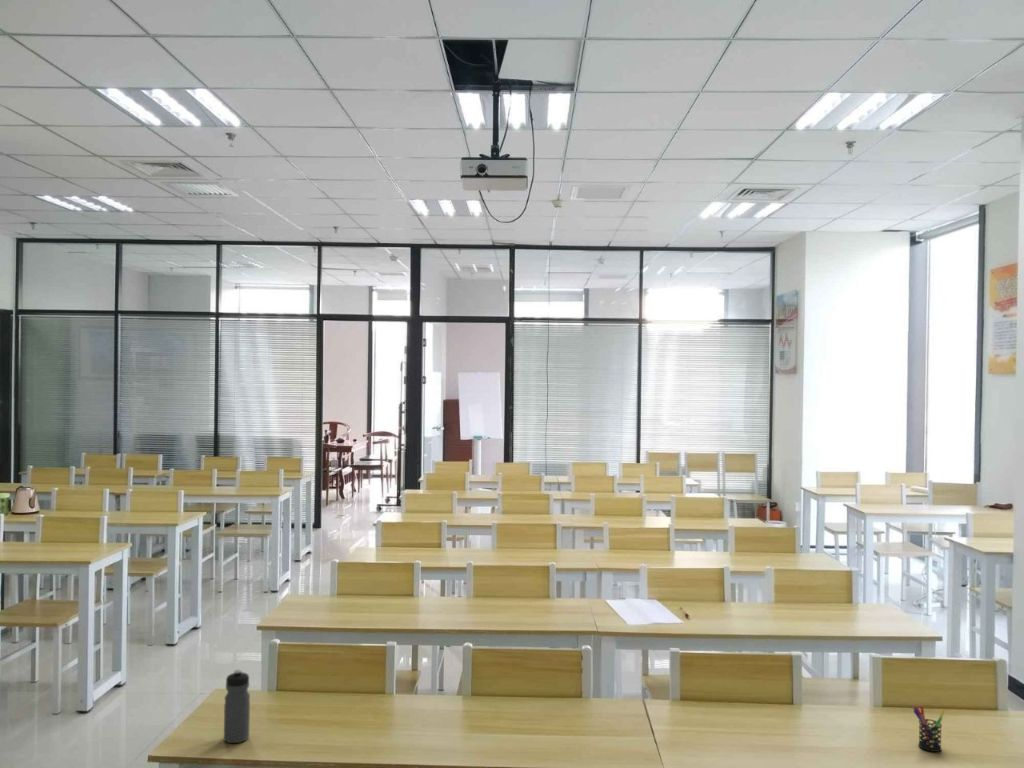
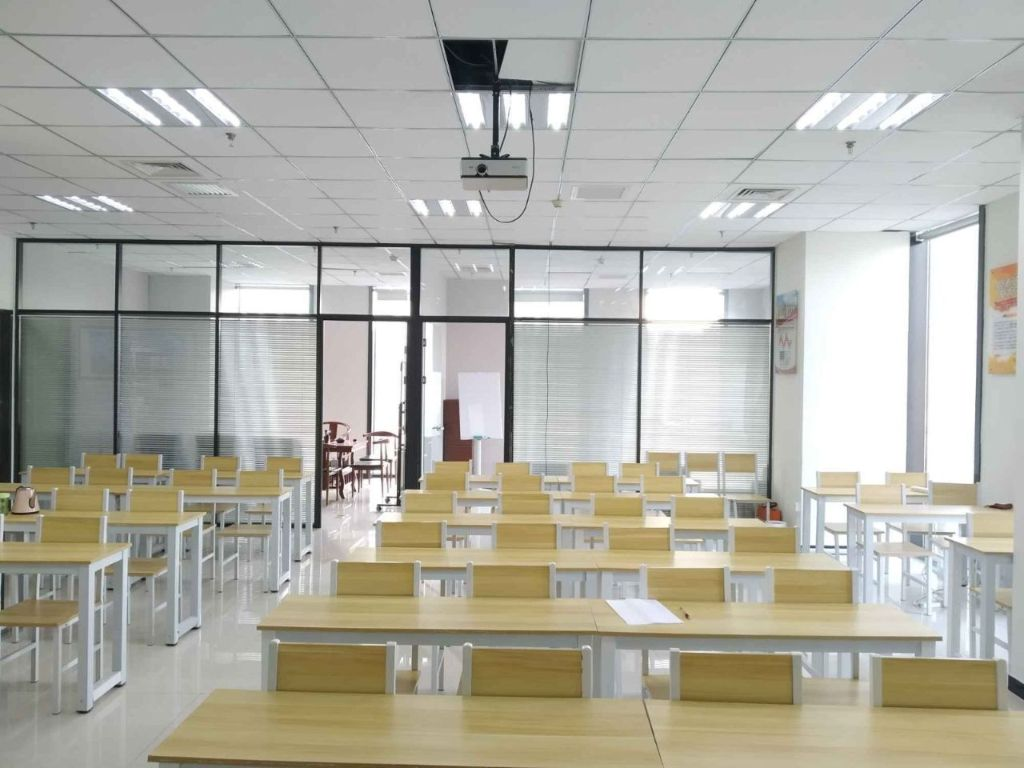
- water bottle [223,669,251,744]
- pen holder [912,705,946,753]
